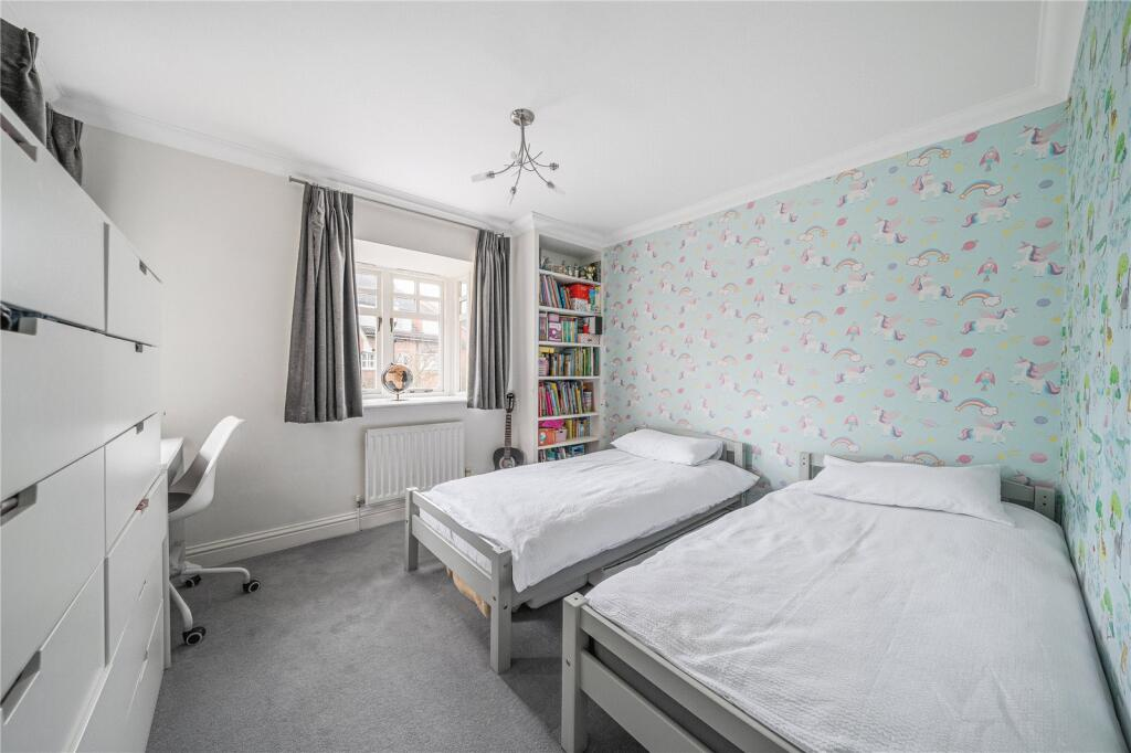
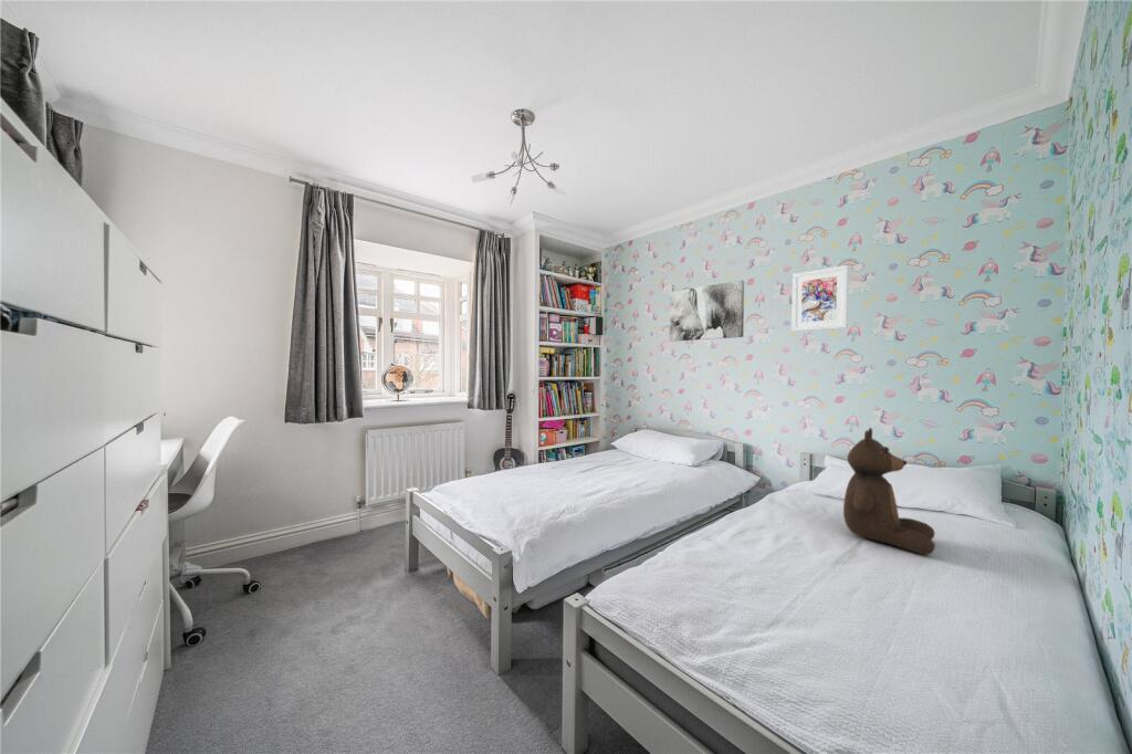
+ teddy bear [842,427,936,555]
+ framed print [790,264,850,333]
+ wall art [668,279,745,343]
